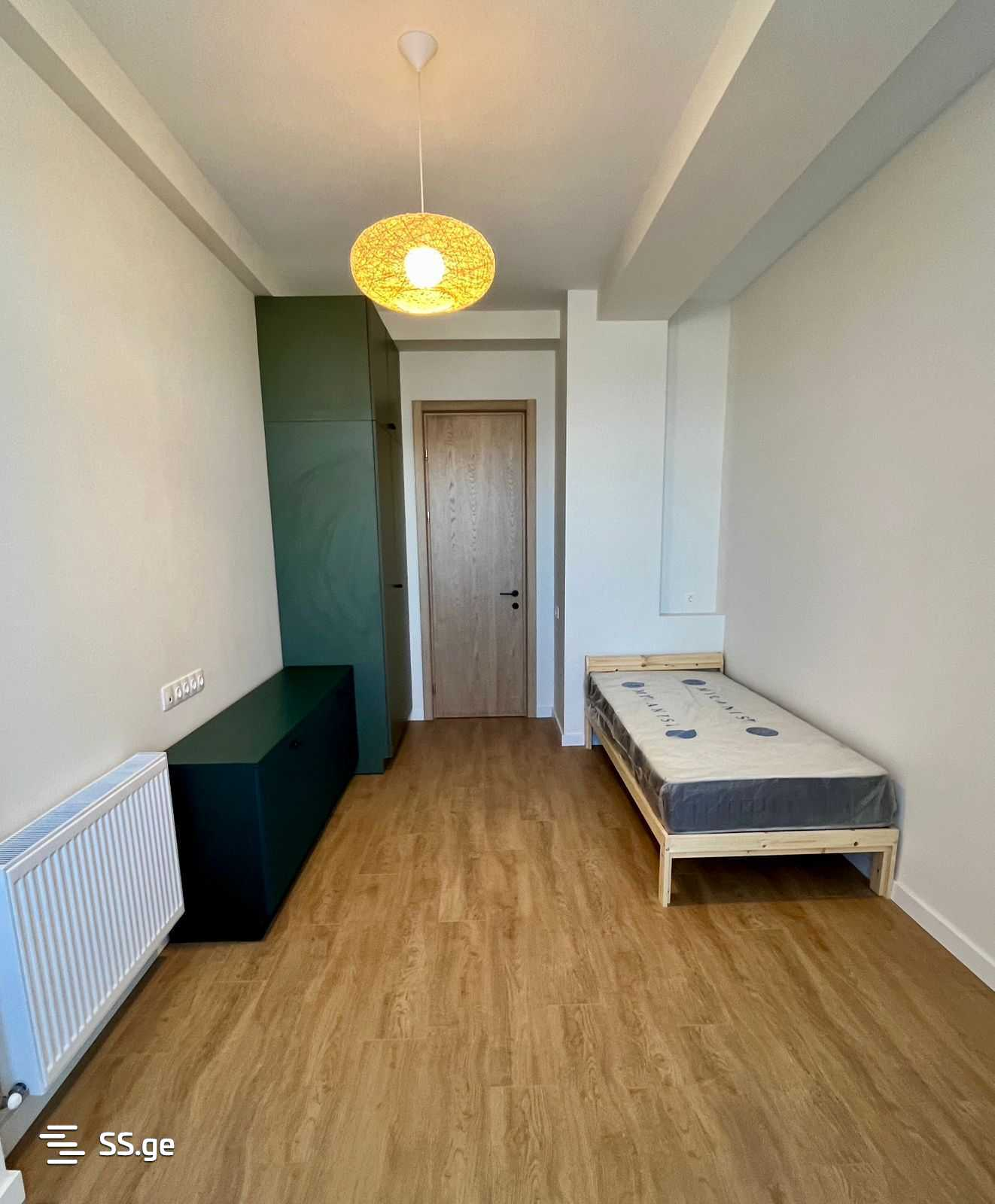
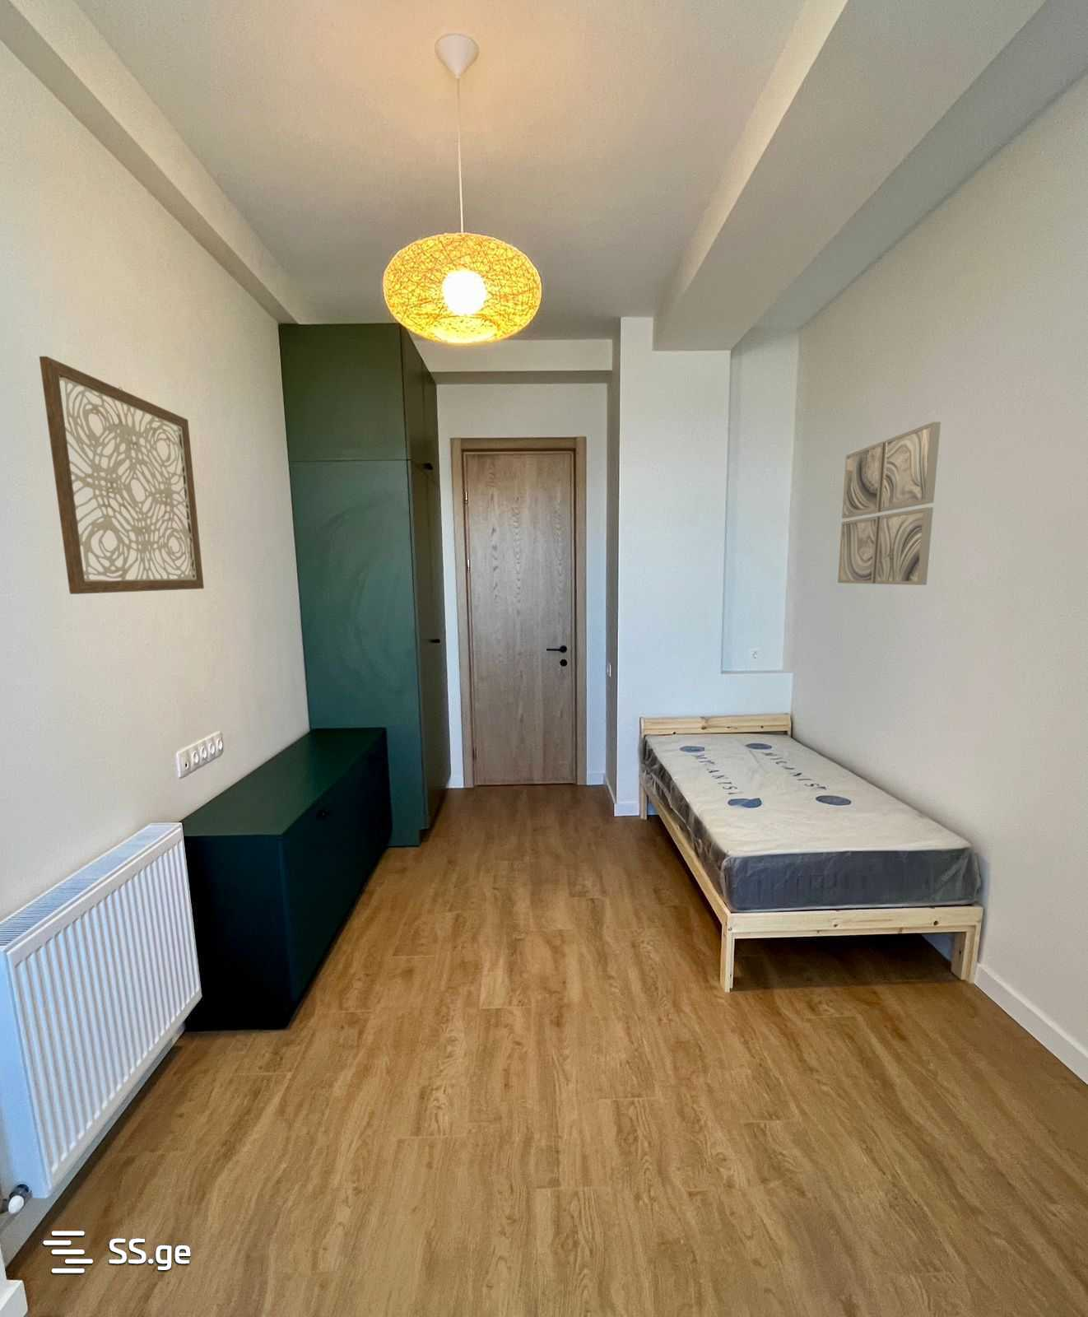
+ wall art [837,421,941,586]
+ wall art [38,356,204,595]
